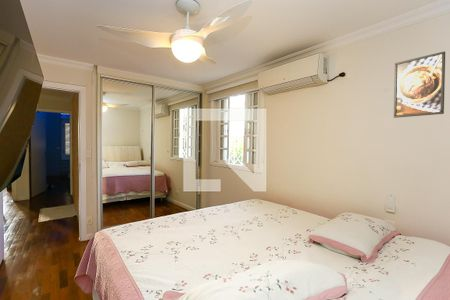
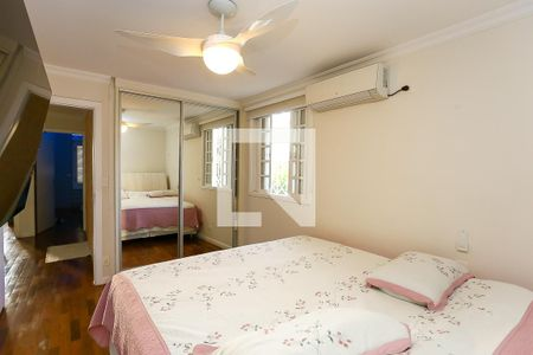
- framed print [393,50,446,119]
